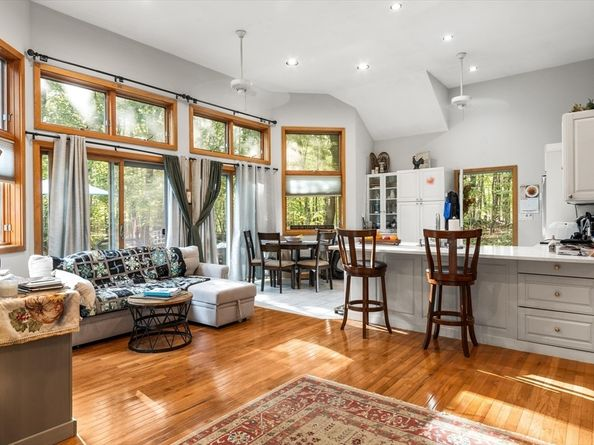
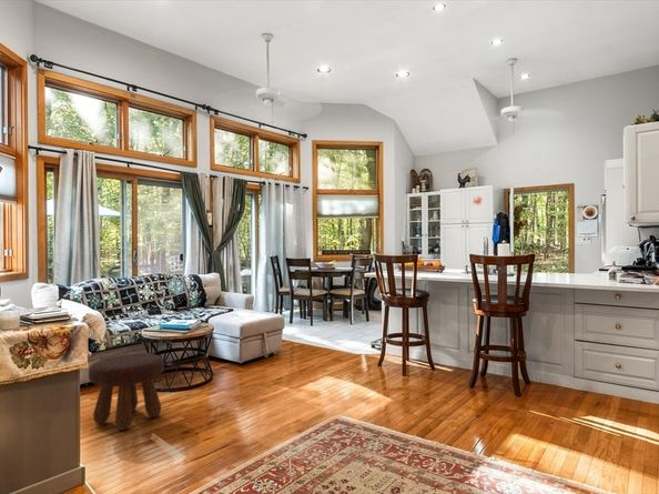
+ footstool [88,352,165,431]
